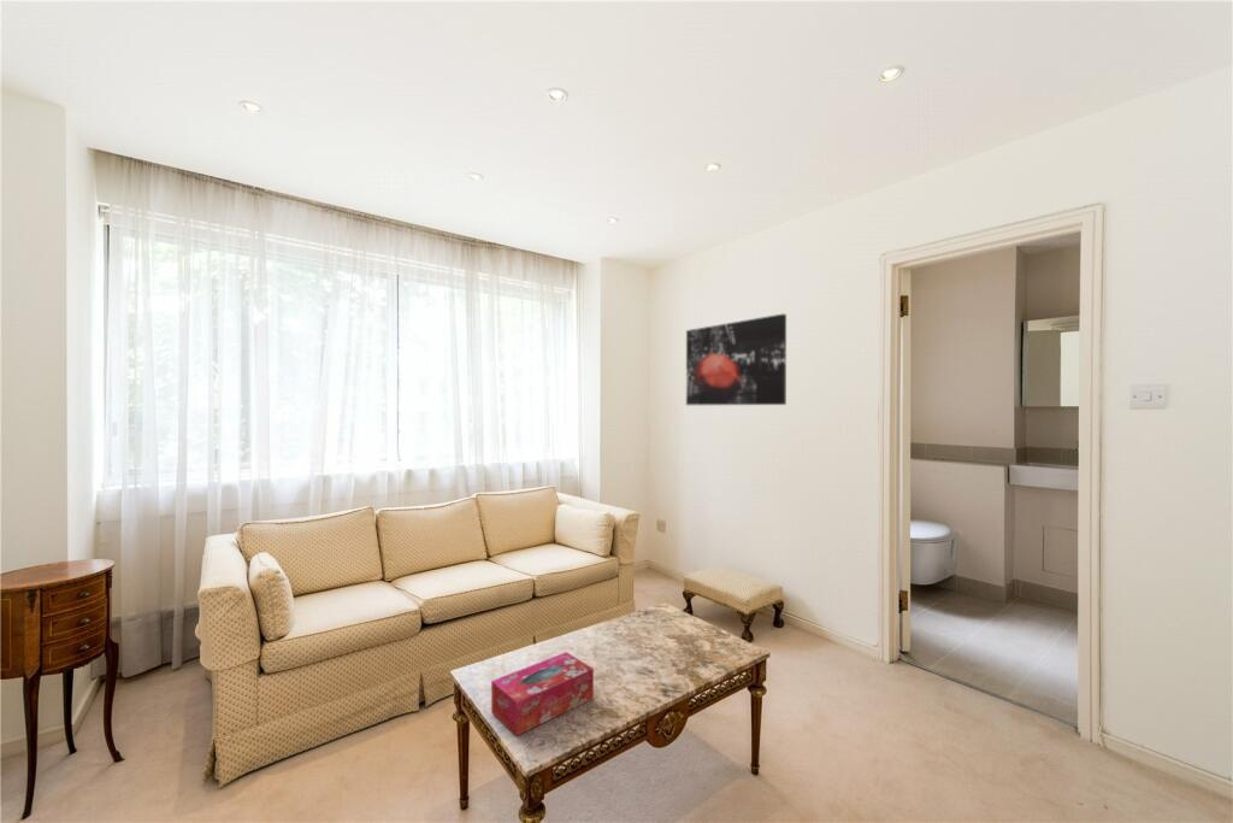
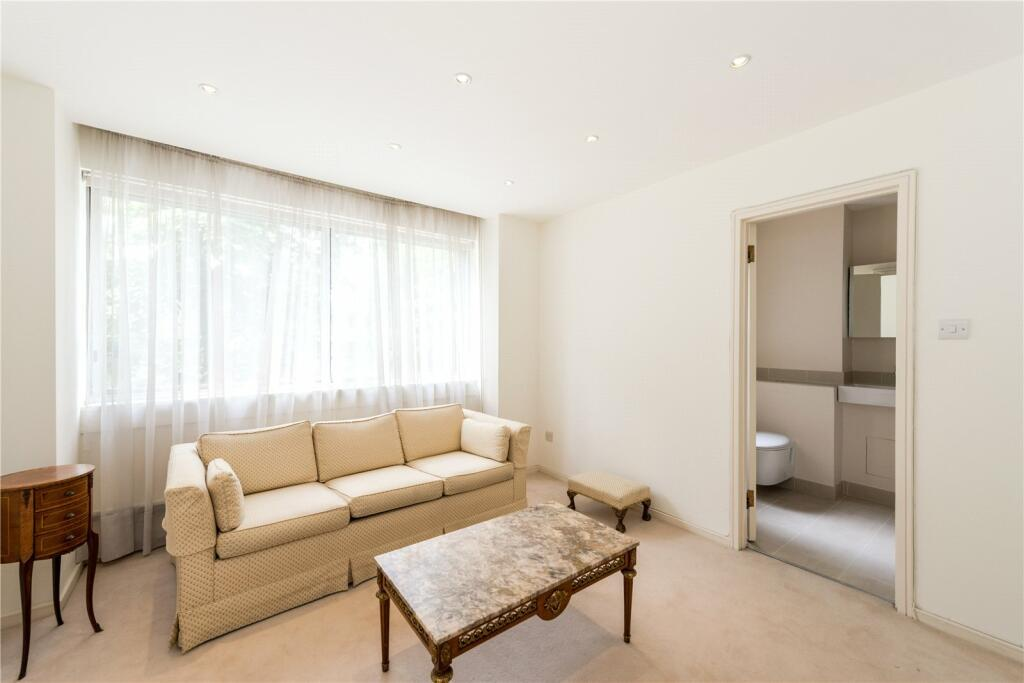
- wall art [685,312,787,406]
- tissue box [490,651,595,737]
